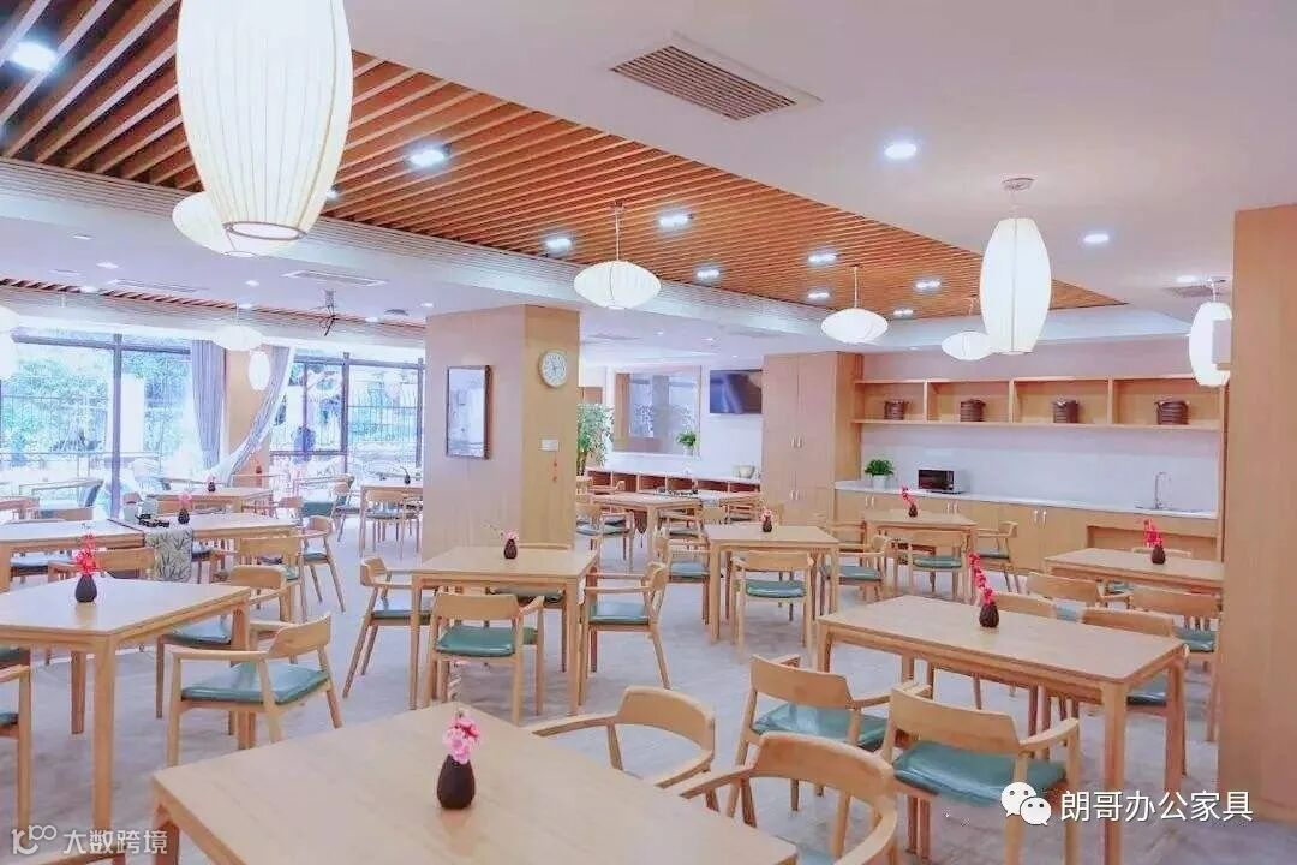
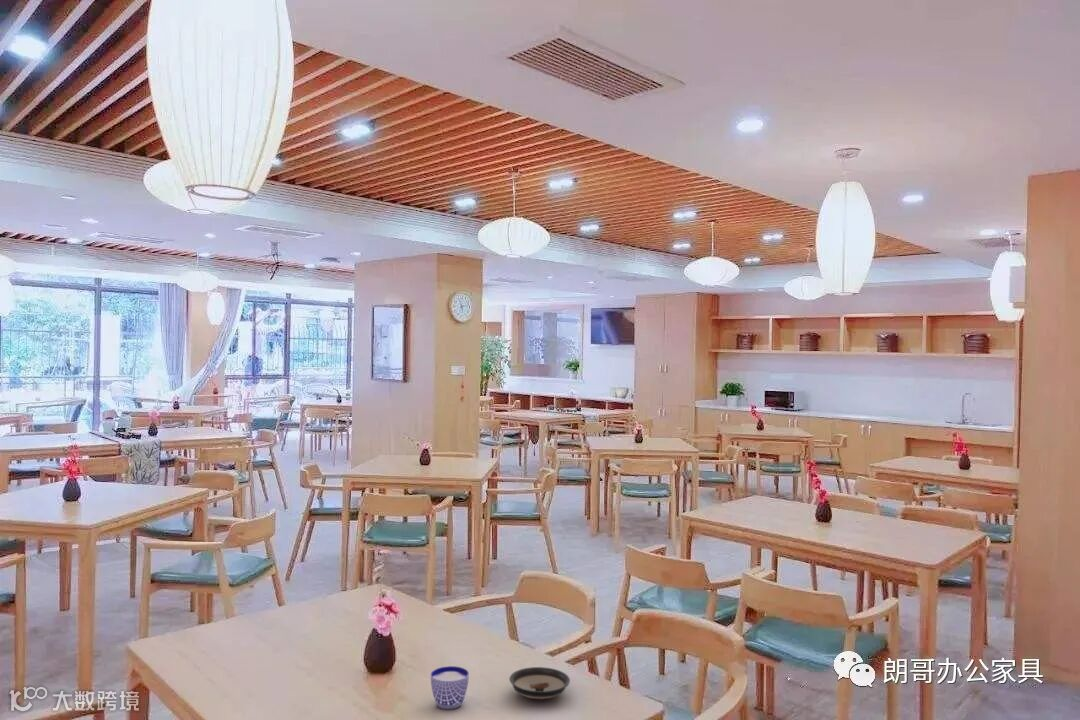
+ cup [430,665,470,710]
+ saucer [508,666,571,701]
